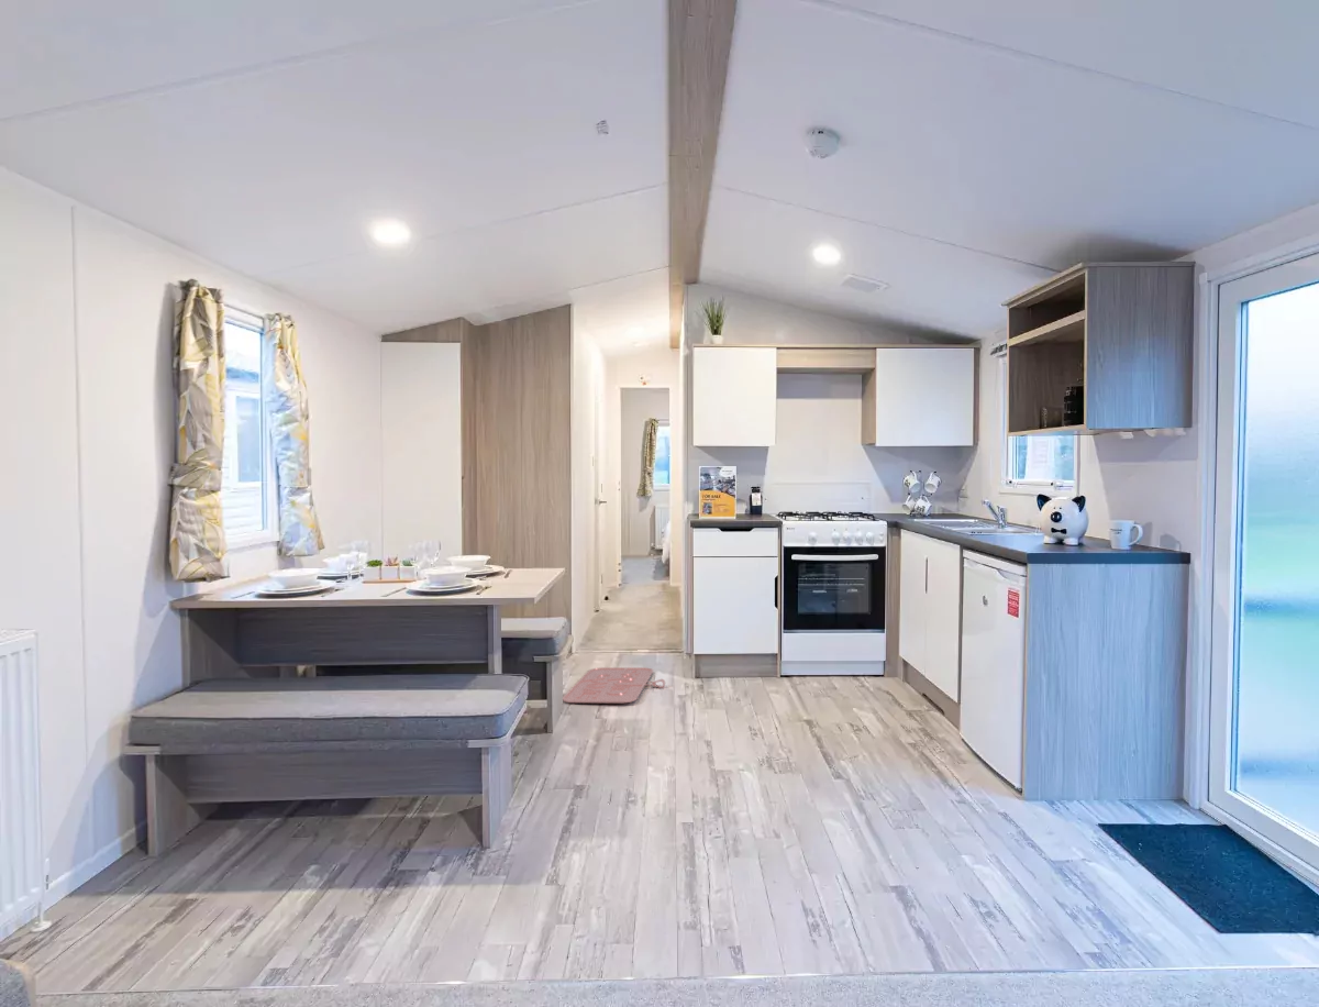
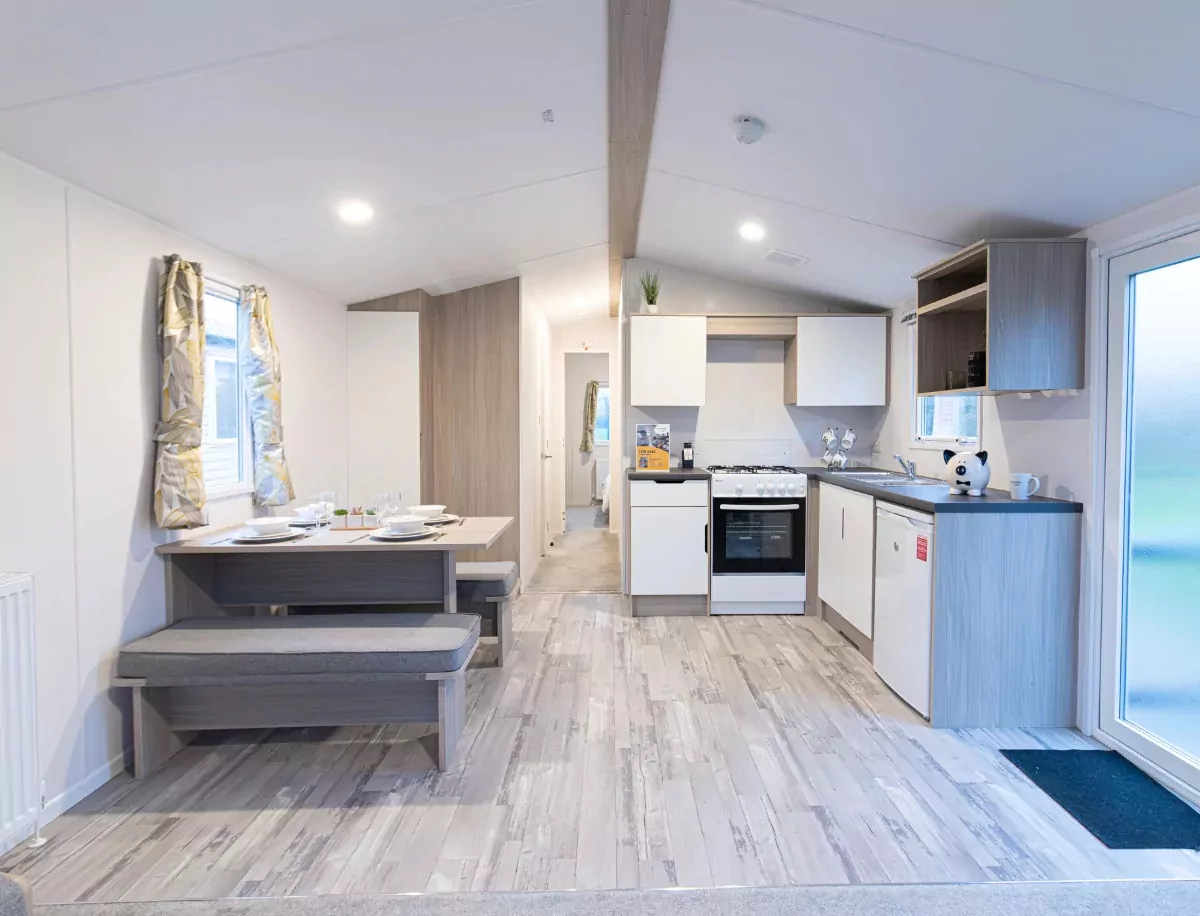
- key chain [562,666,666,704]
